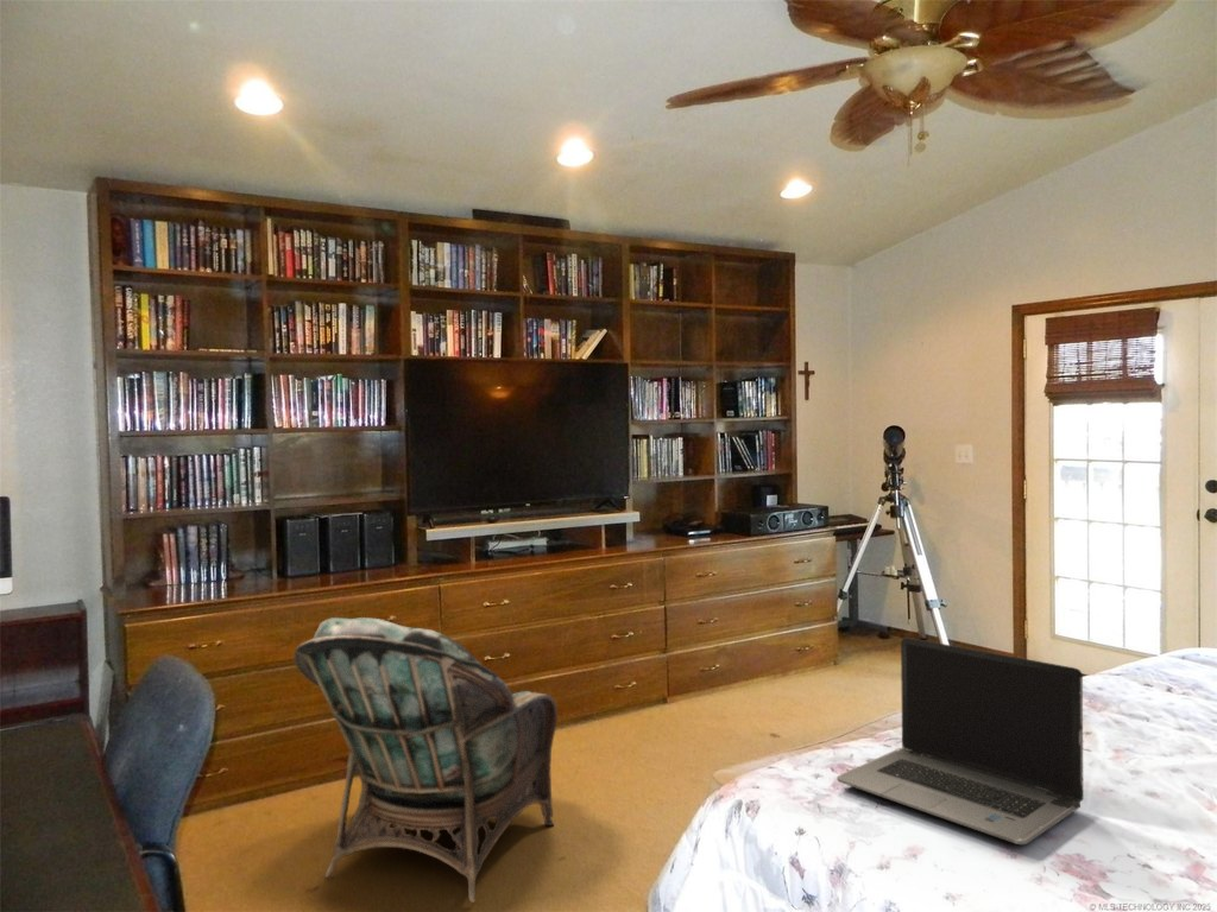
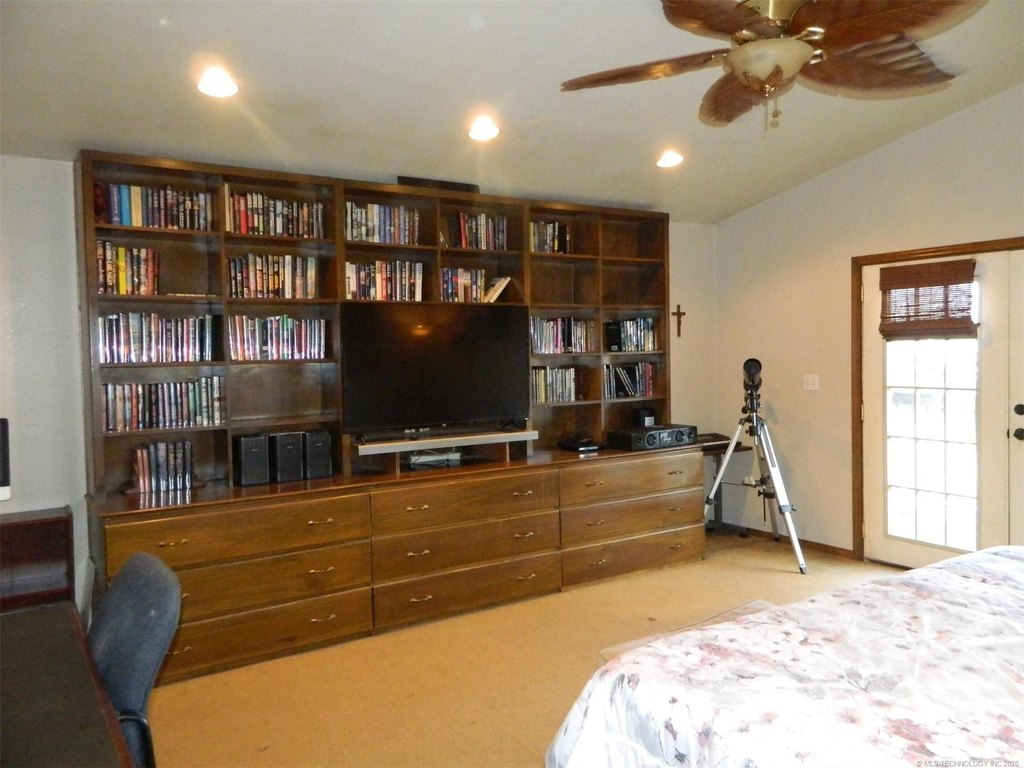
- laptop computer [835,636,1084,846]
- armchair [292,616,559,904]
